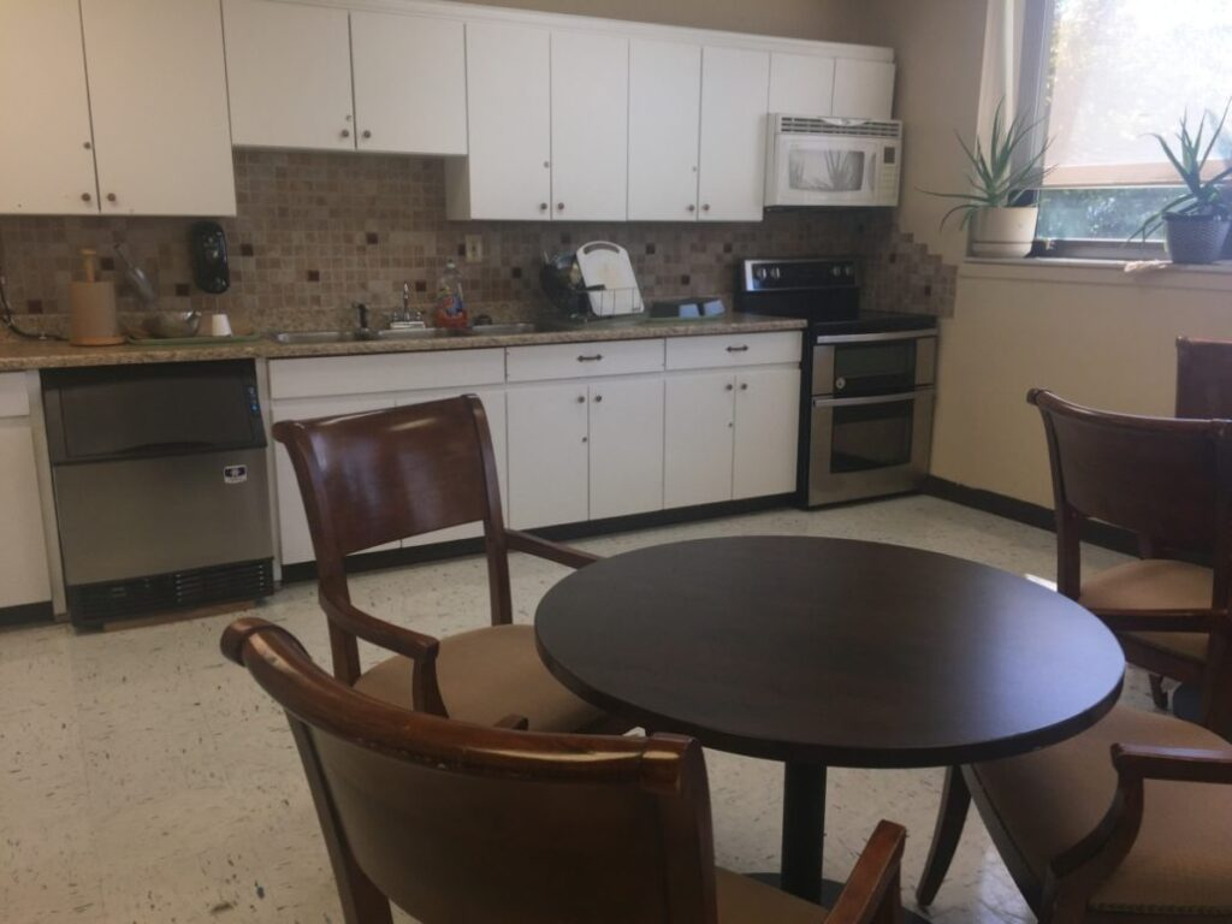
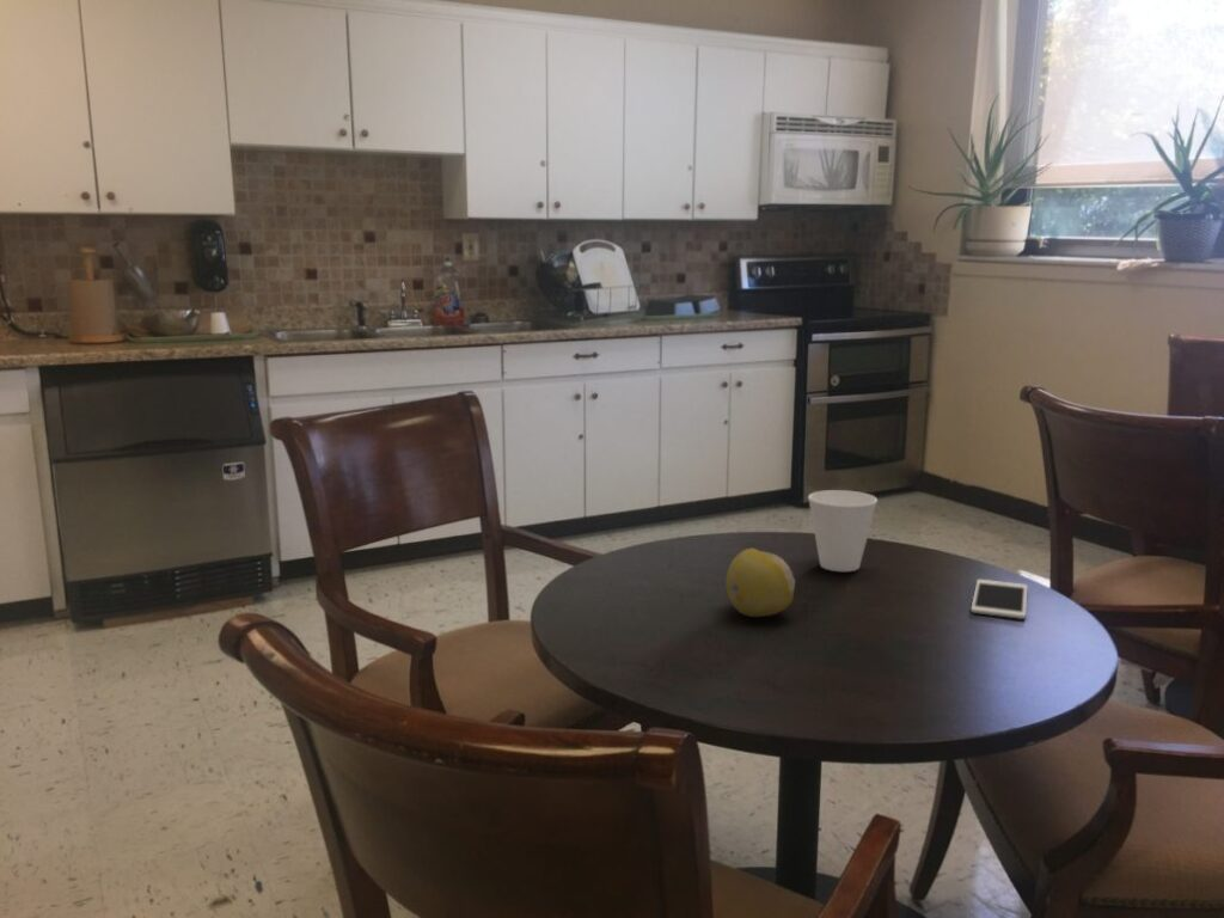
+ fruit [724,547,796,618]
+ cup [807,489,879,573]
+ cell phone [971,579,1028,620]
